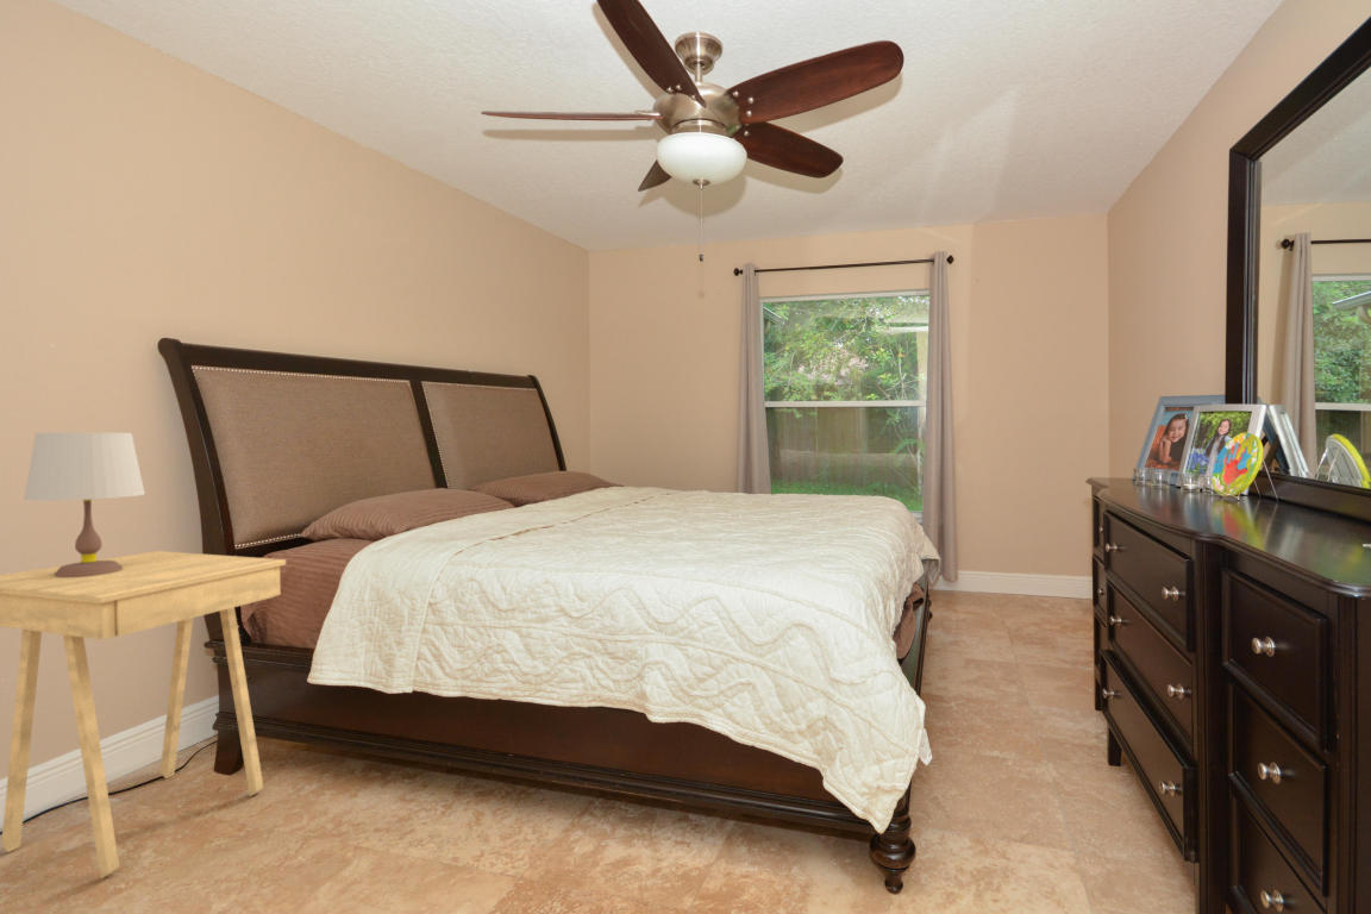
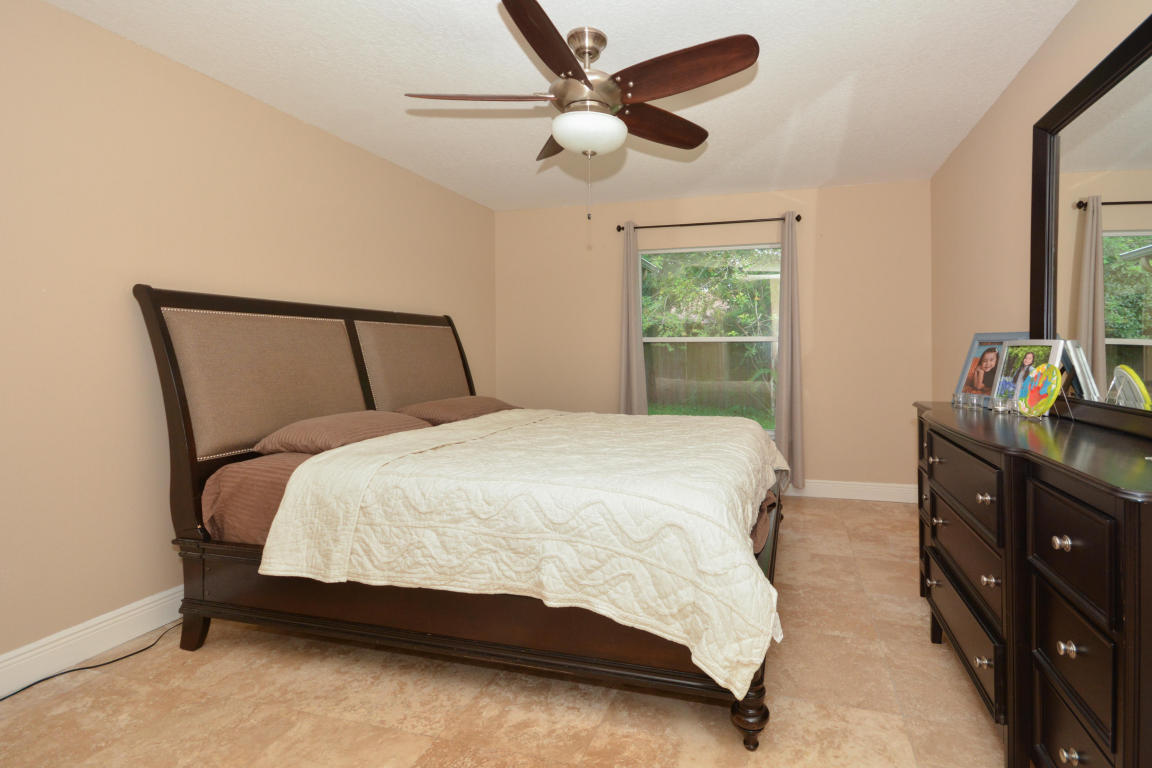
- table lamp [23,431,146,577]
- side table [0,550,287,879]
